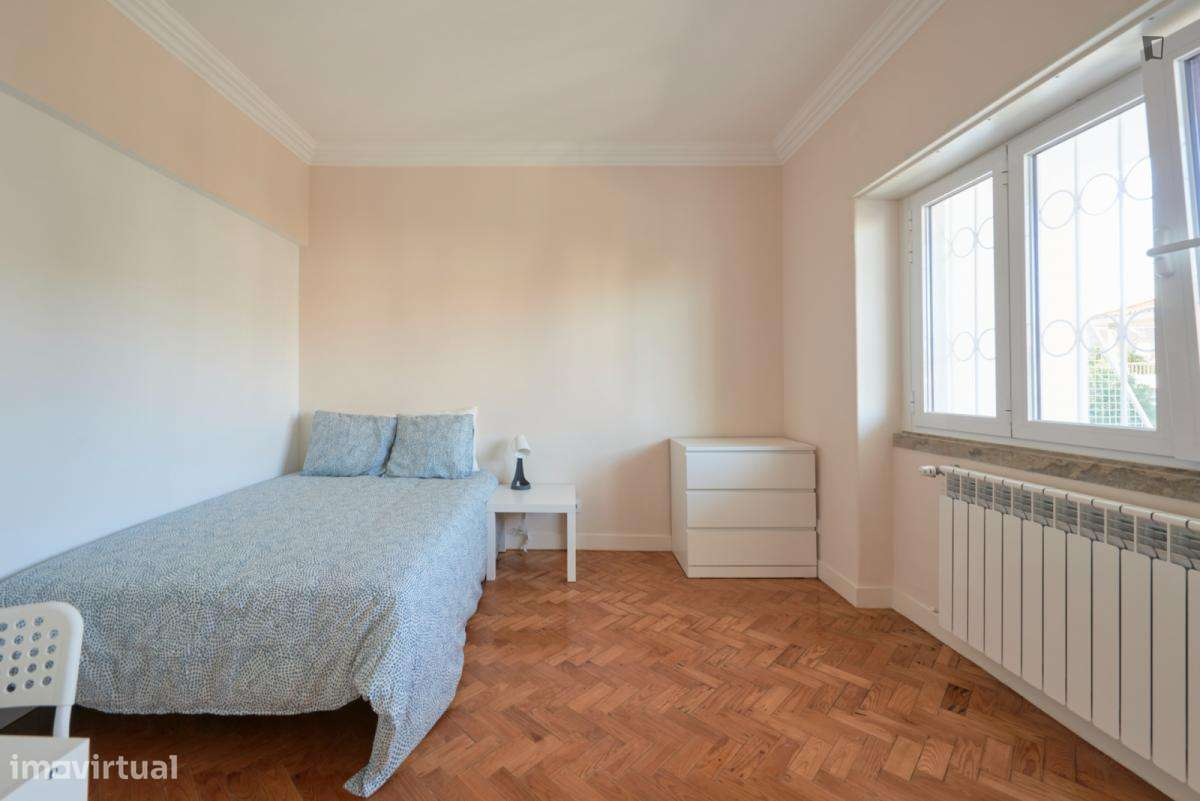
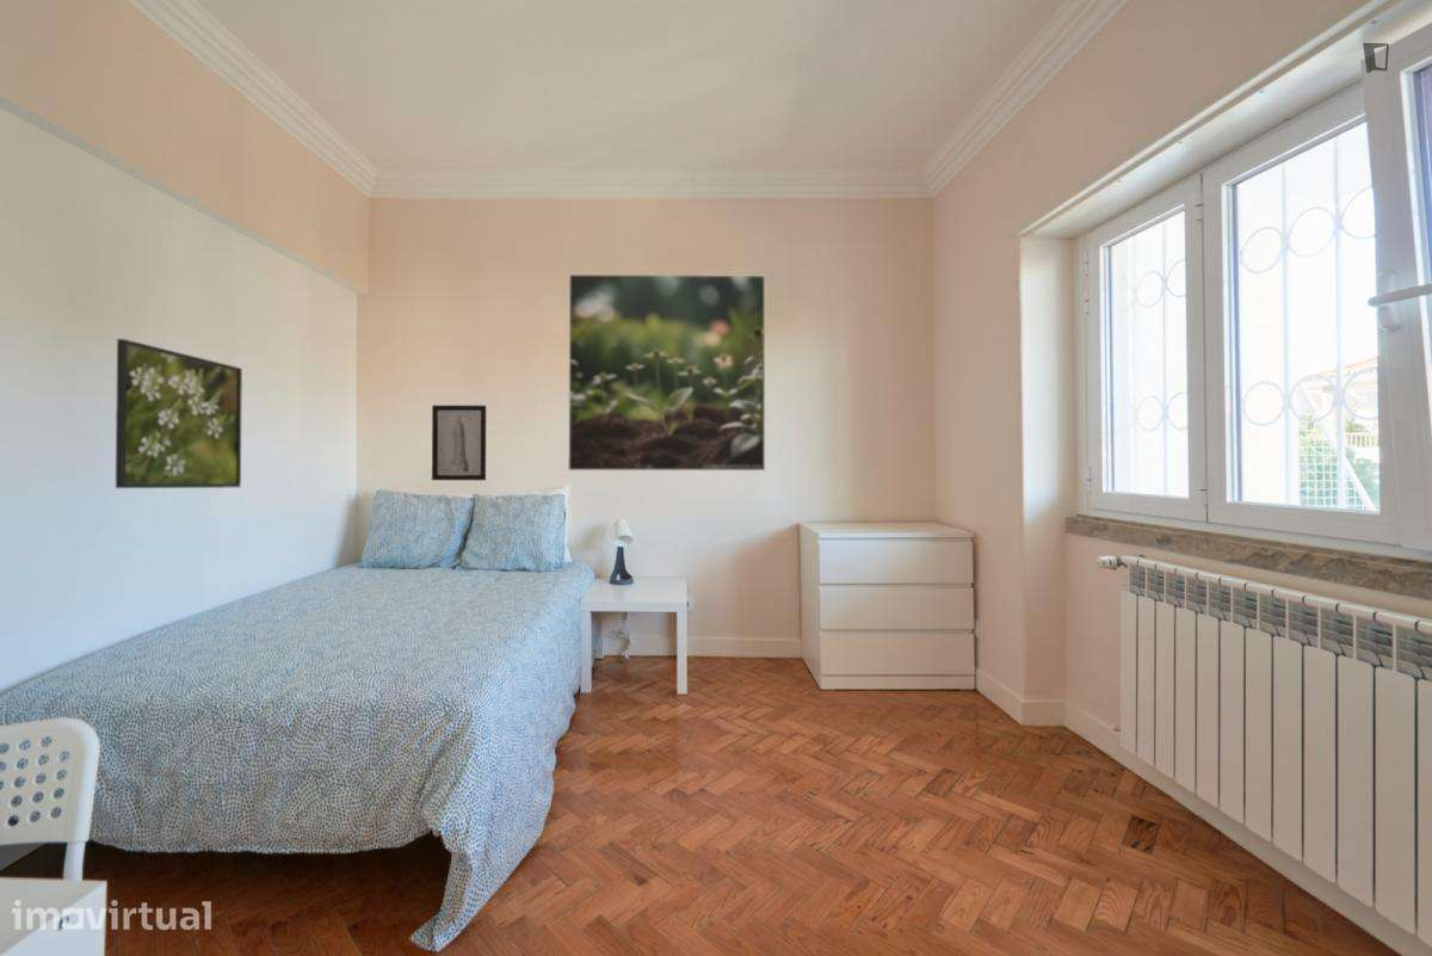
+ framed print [567,273,766,471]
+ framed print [115,338,243,489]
+ wall art [431,405,487,481]
